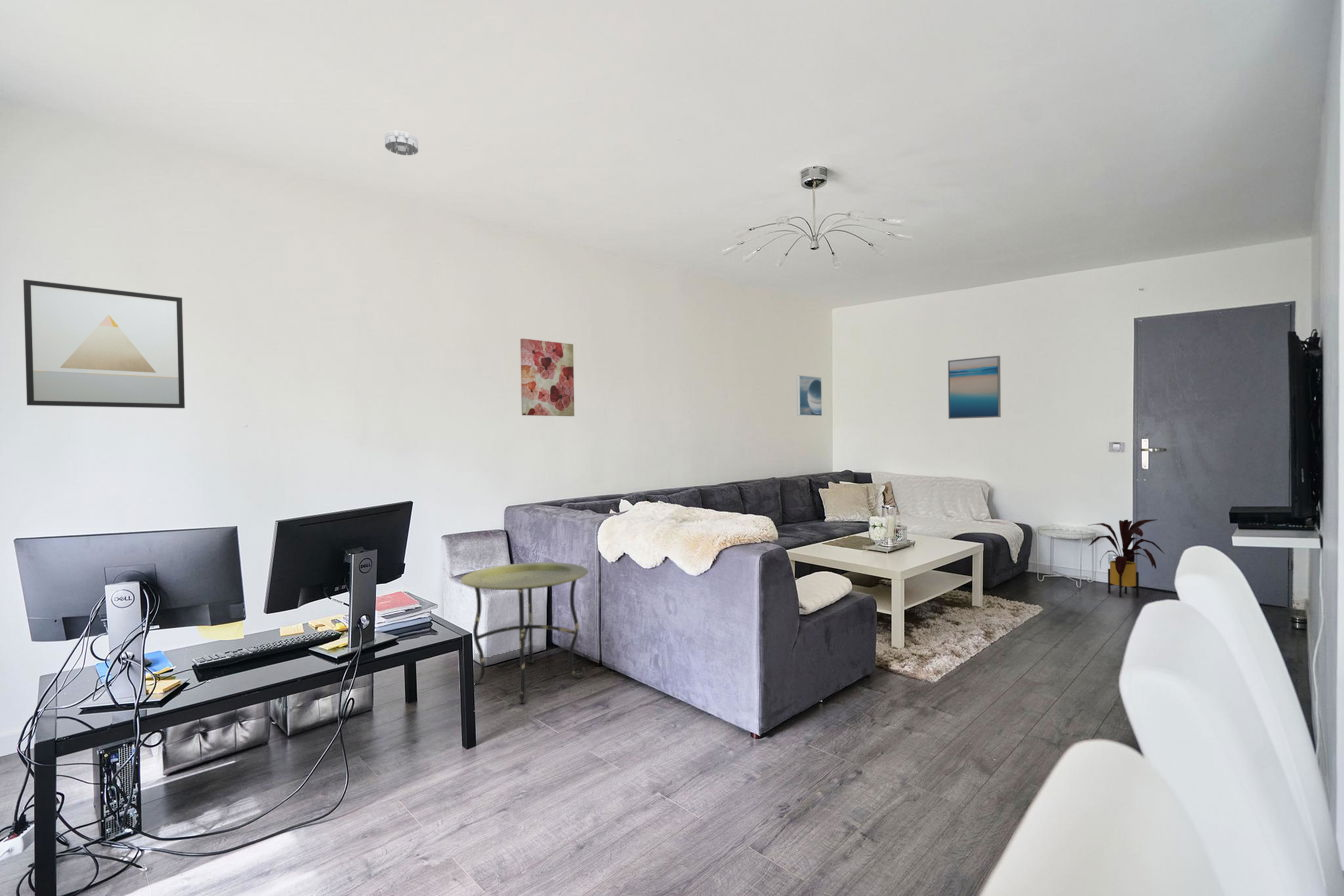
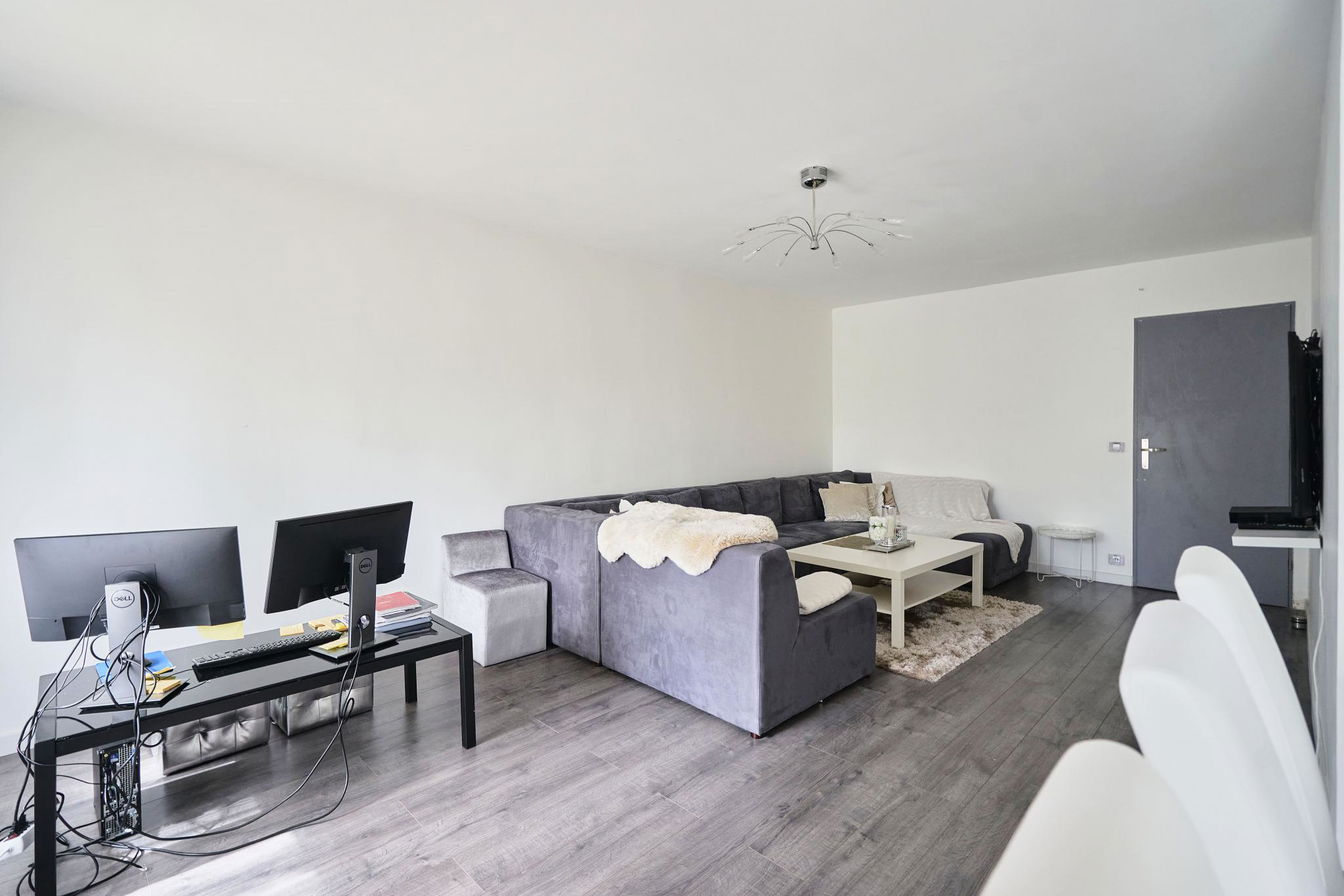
- house plant [1087,518,1166,598]
- wall art [947,355,1002,420]
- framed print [796,374,823,417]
- side table [460,561,589,704]
- smoke detector [384,130,419,156]
- wall art [519,337,575,417]
- wall art [22,278,186,409]
